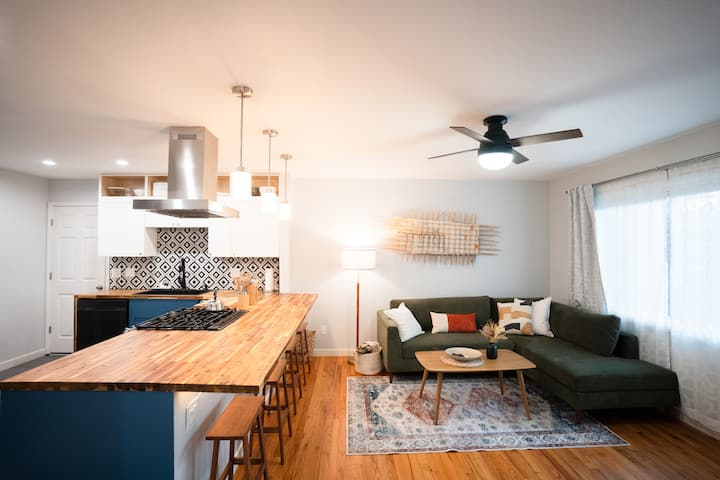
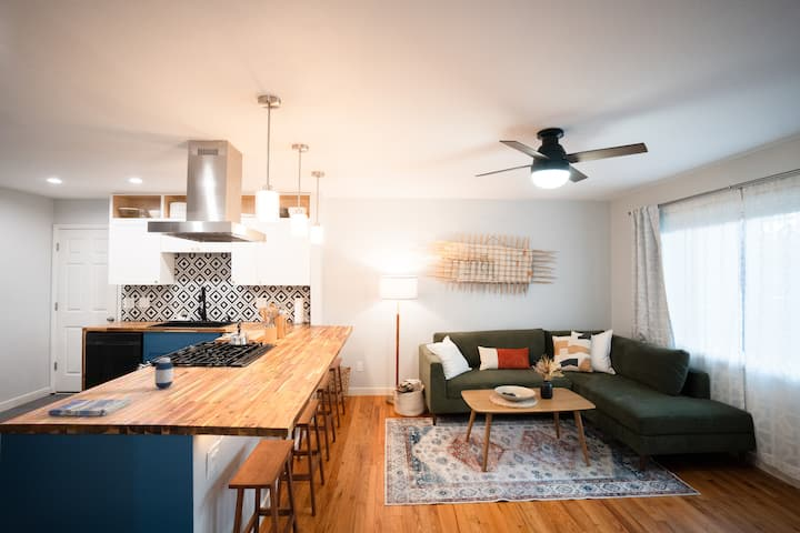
+ dish towel [47,398,132,418]
+ medicine bottle [153,356,174,390]
